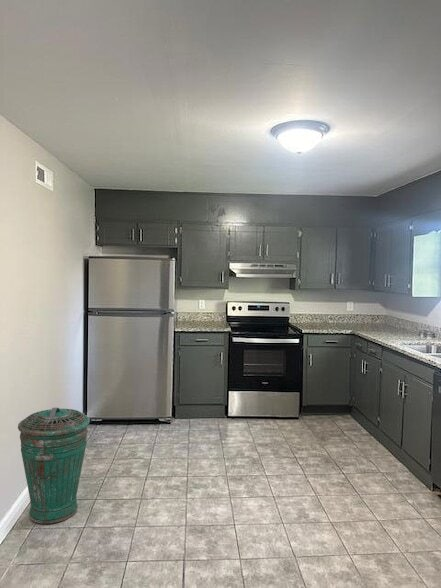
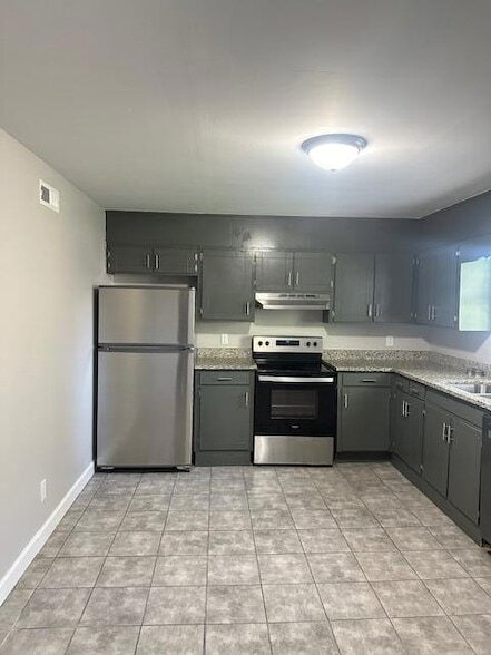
- trash can [17,407,91,525]
